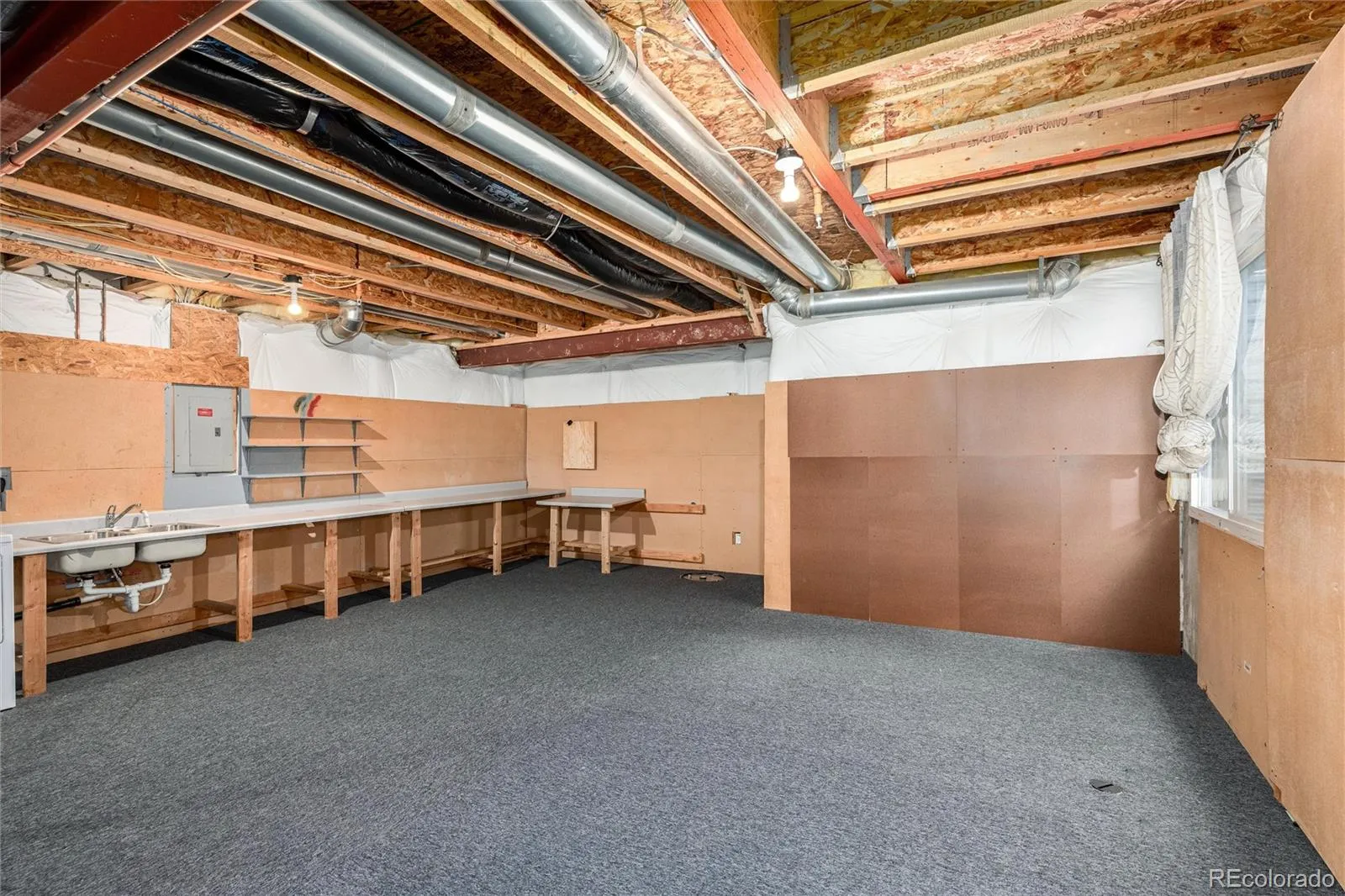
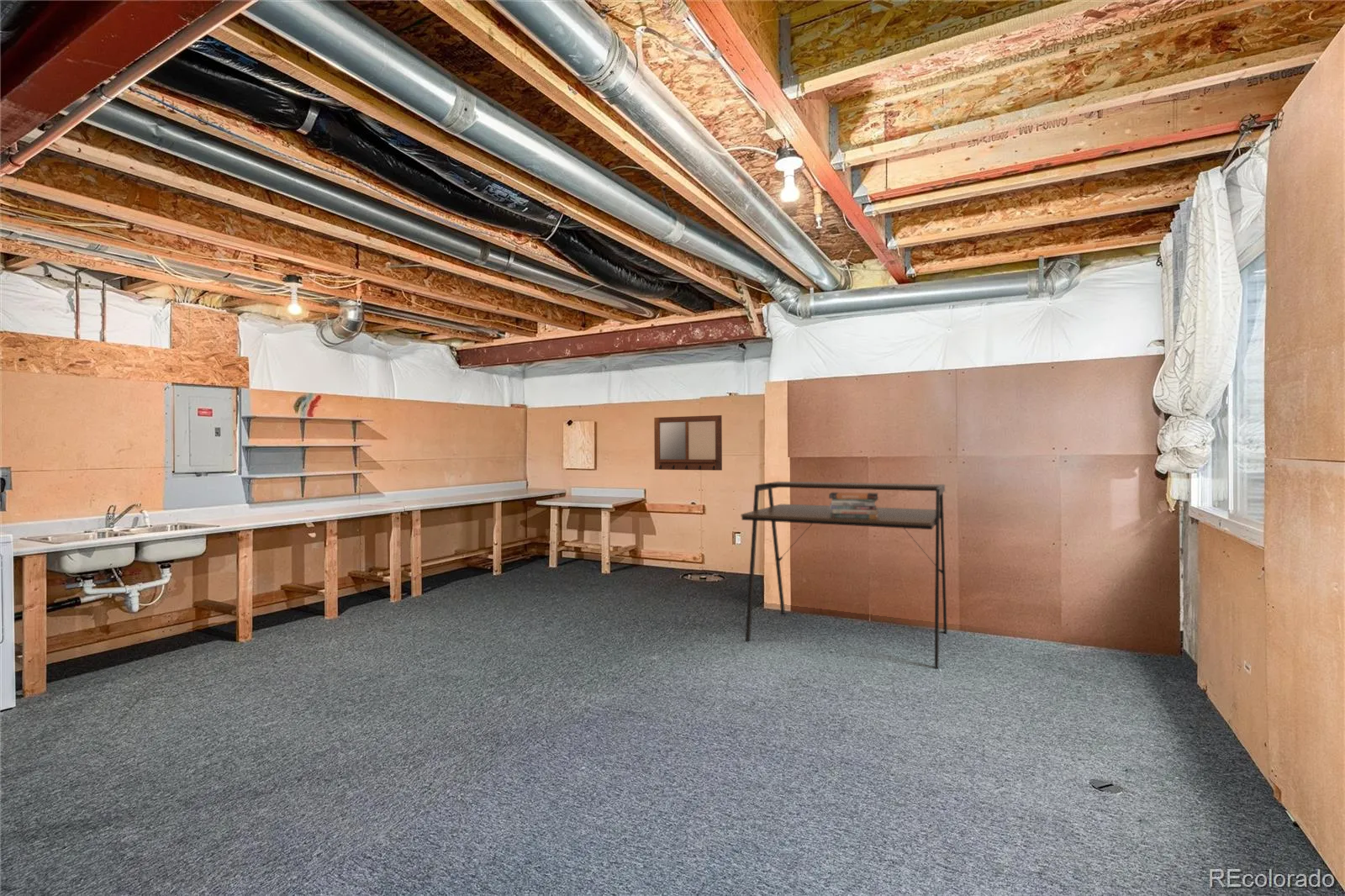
+ writing board [653,414,723,472]
+ desk [741,481,948,670]
+ book stack [828,492,879,519]
